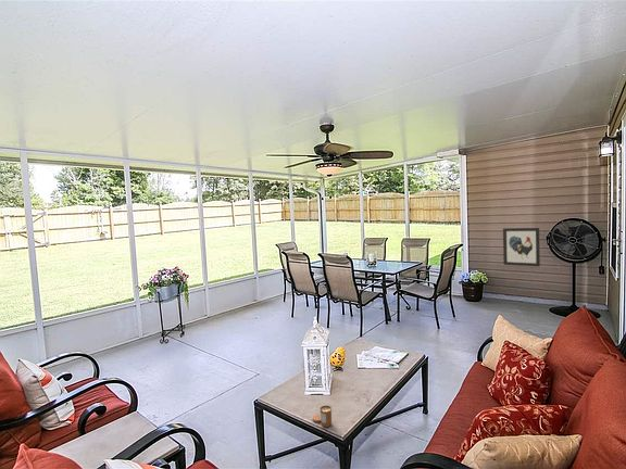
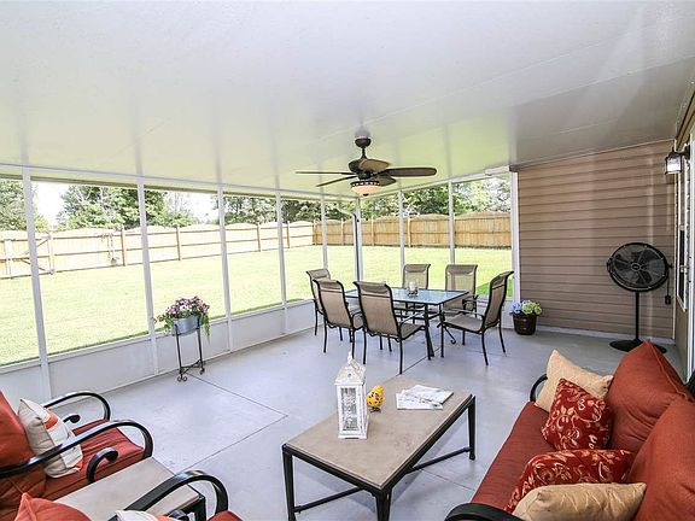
- wall art [502,227,541,267]
- candle [312,405,333,428]
